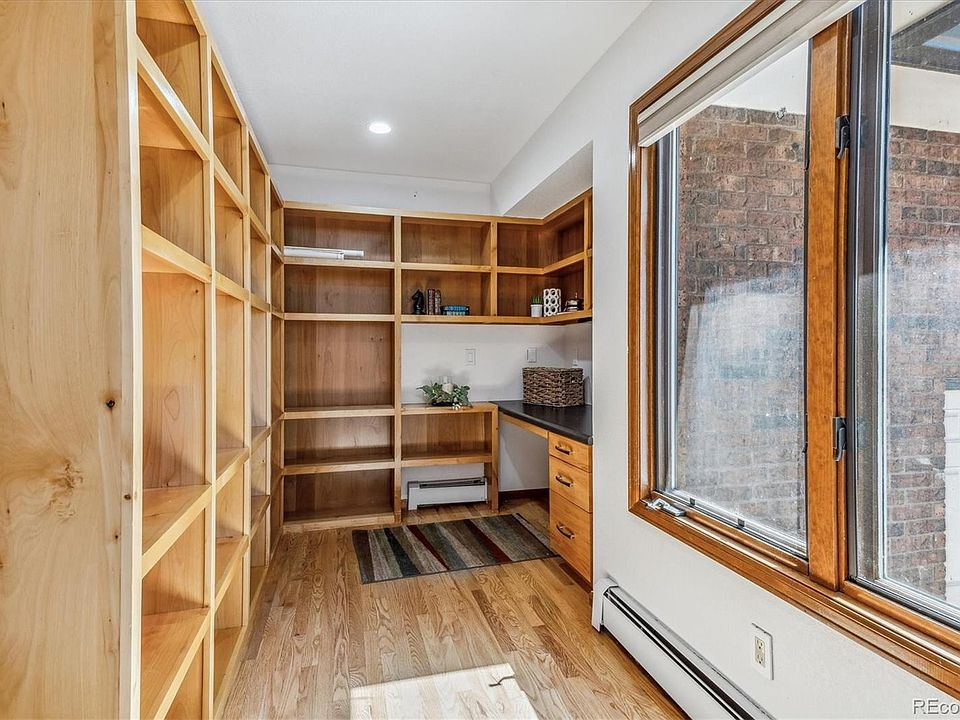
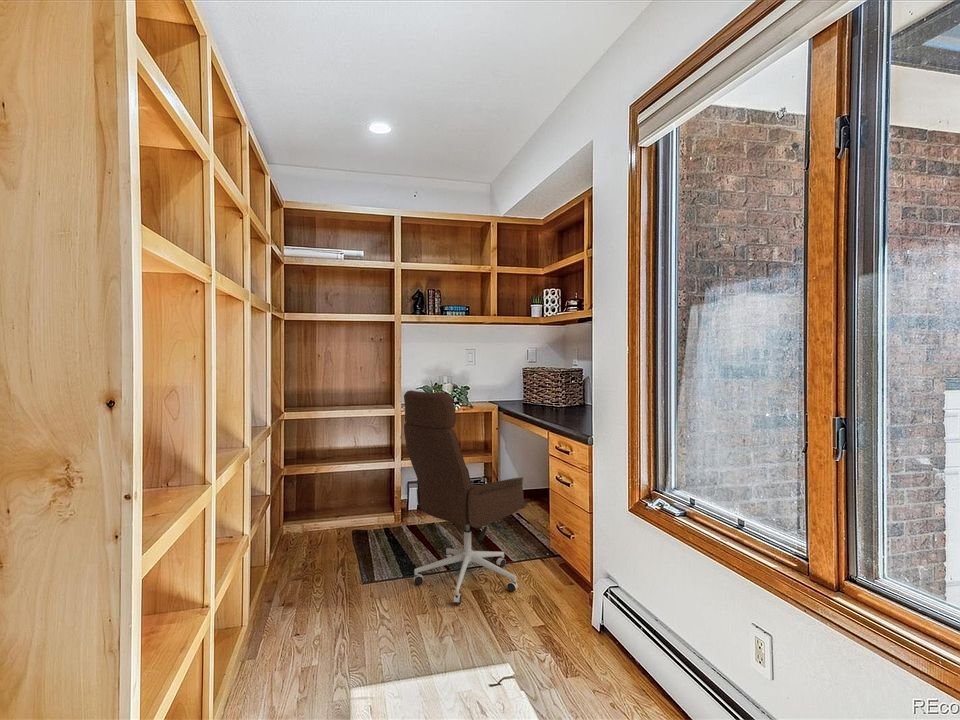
+ office chair [403,389,528,605]
